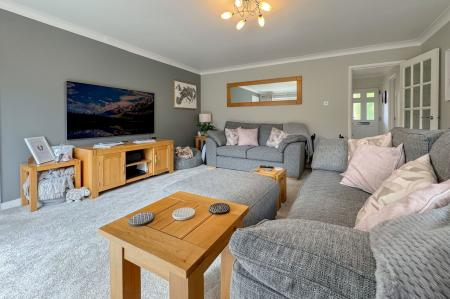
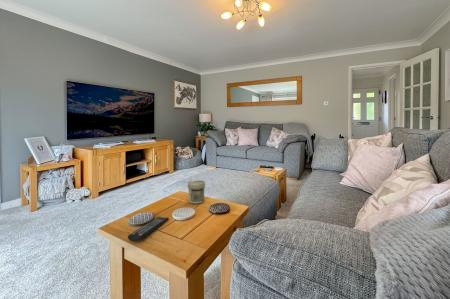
+ remote control [127,216,170,243]
+ jar [187,179,206,205]
